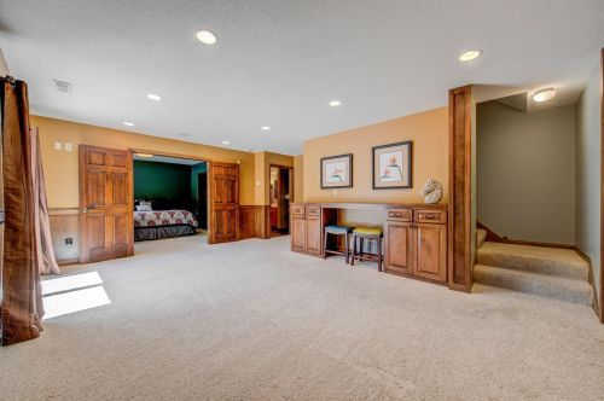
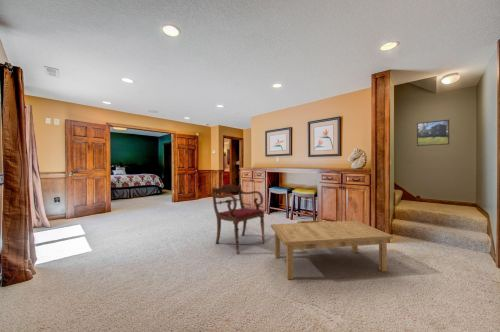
+ coffee table [270,219,394,280]
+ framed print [416,119,450,147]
+ armchair [211,183,266,255]
